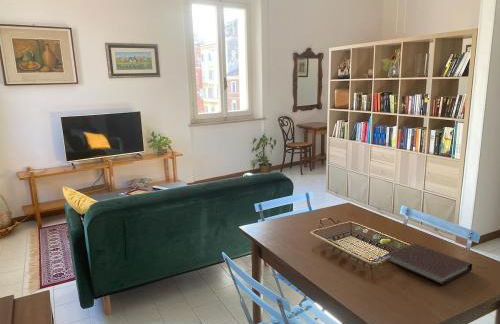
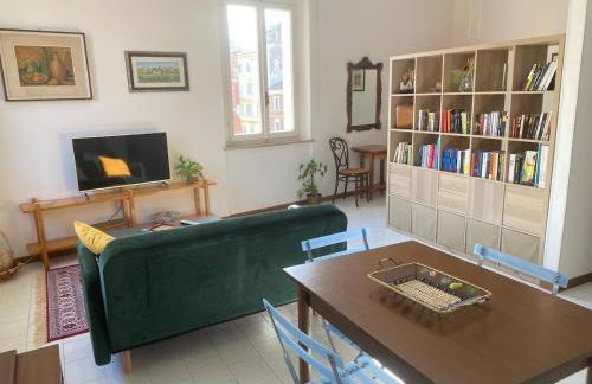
- notebook [385,243,473,286]
